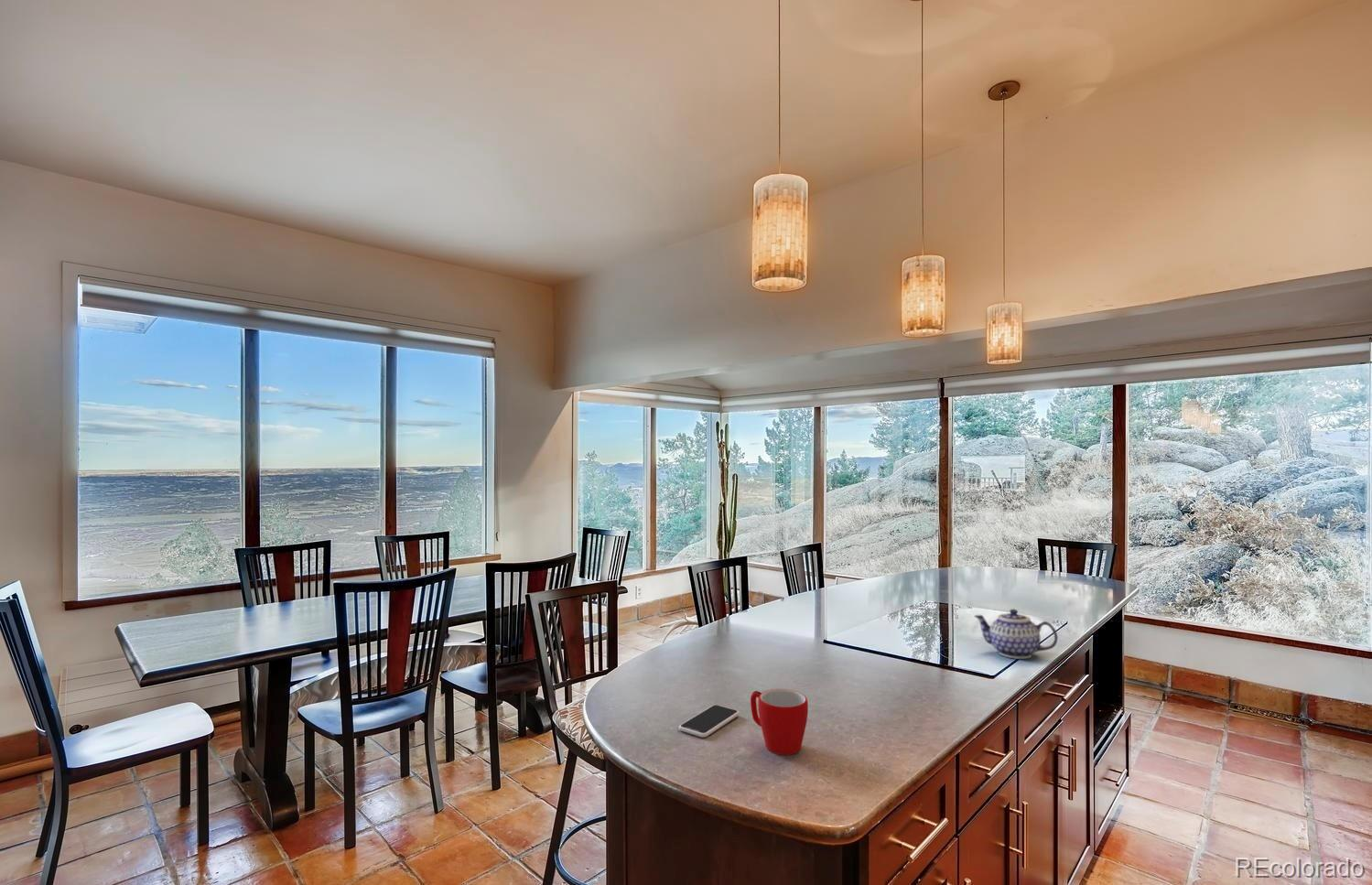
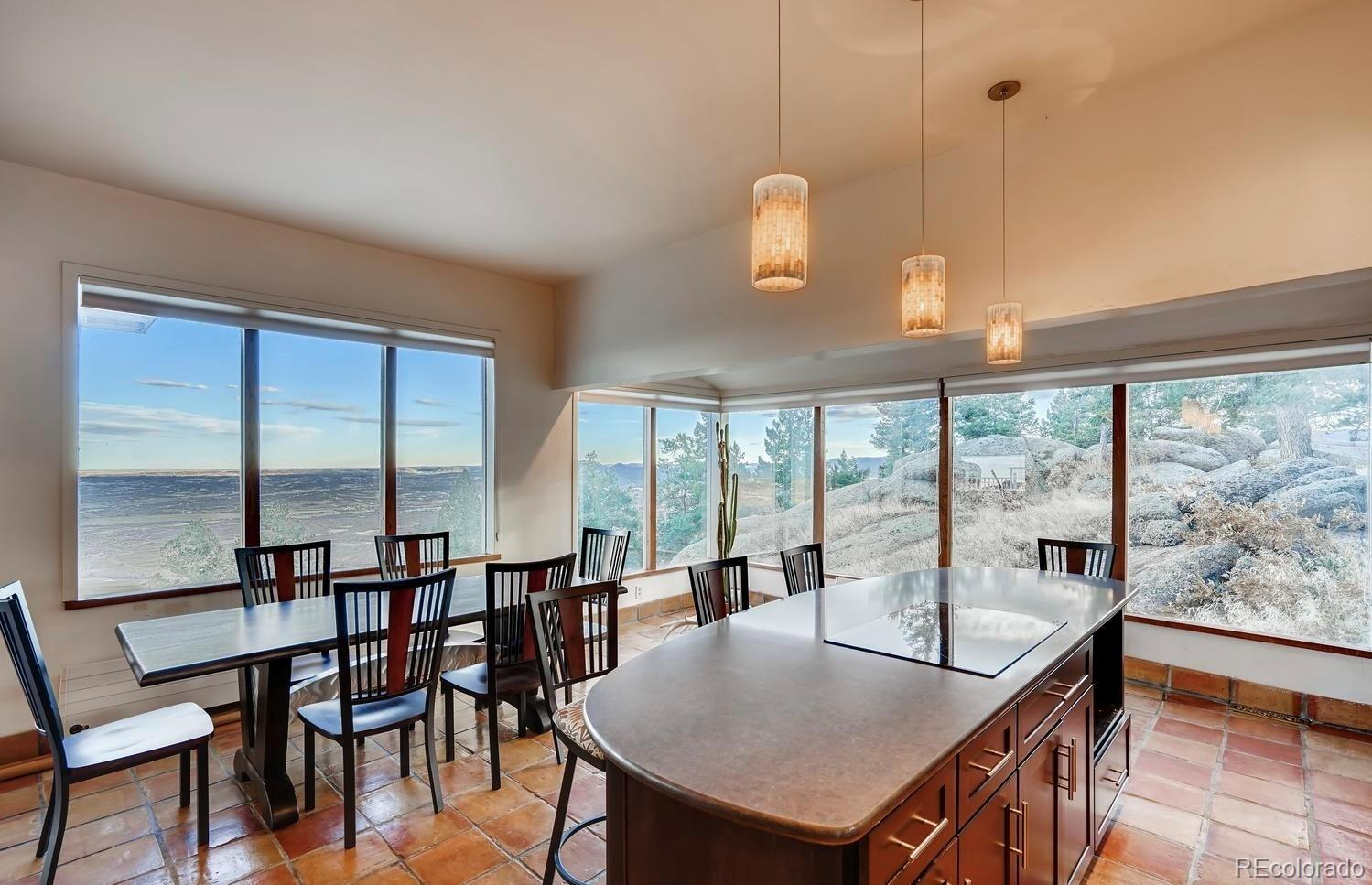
- smartphone [678,704,740,739]
- mug [750,688,809,756]
- teapot [973,608,1059,660]
